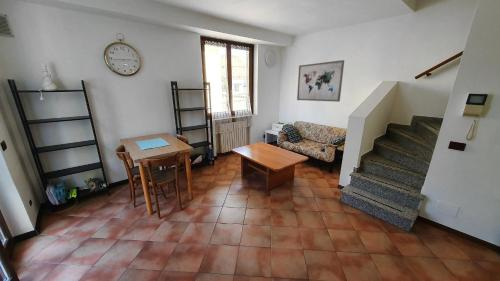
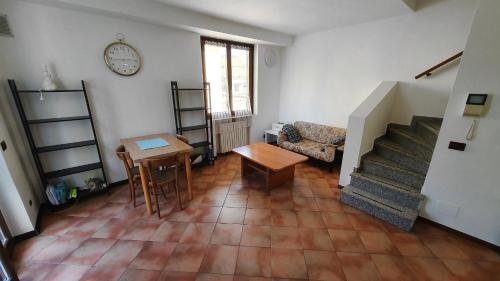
- wall art [296,59,345,103]
